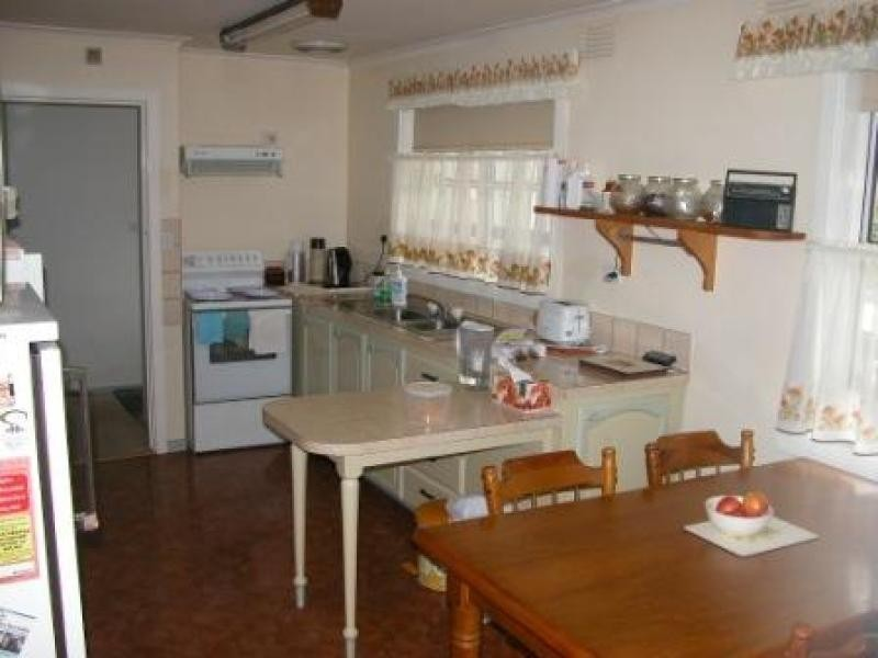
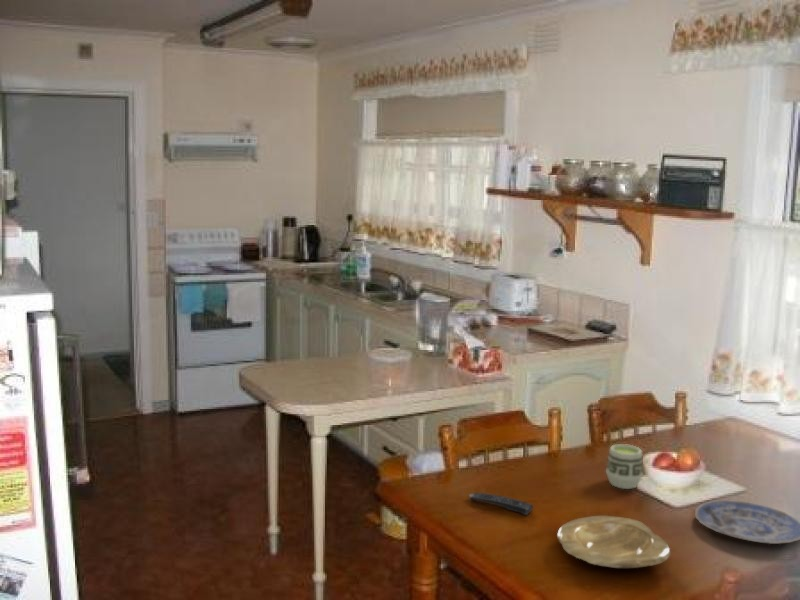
+ cup [605,443,644,490]
+ plate [694,499,800,545]
+ remote control [468,492,534,516]
+ plate [556,515,671,569]
